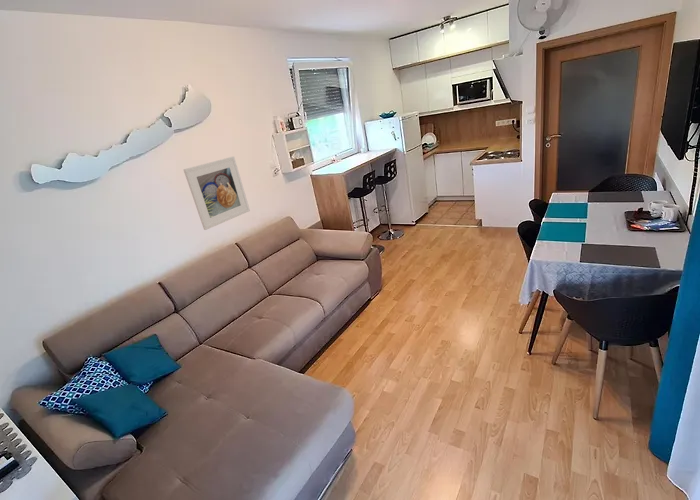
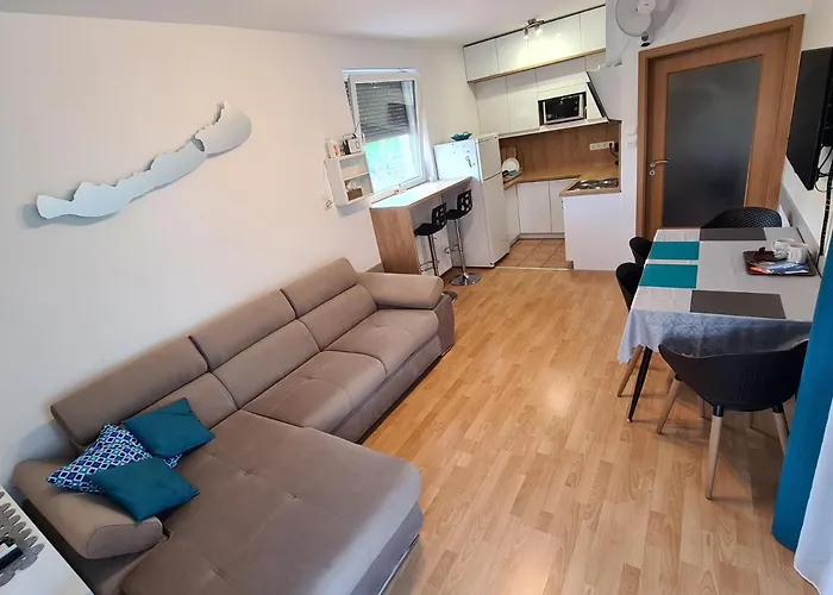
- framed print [183,156,251,231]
